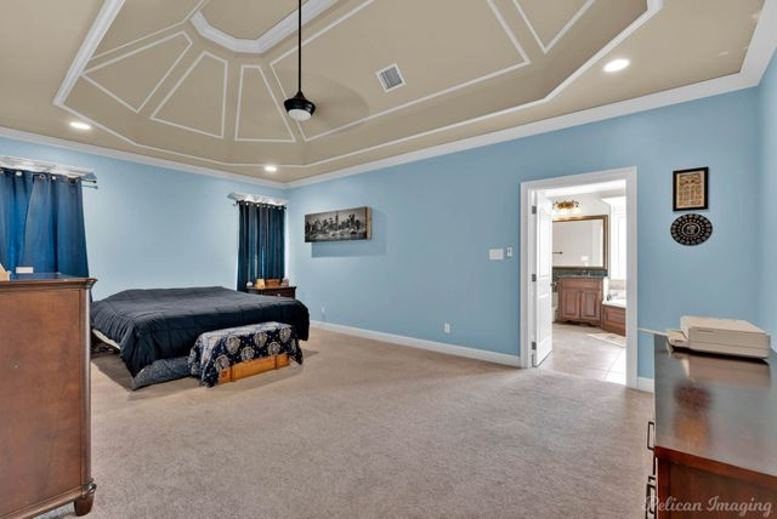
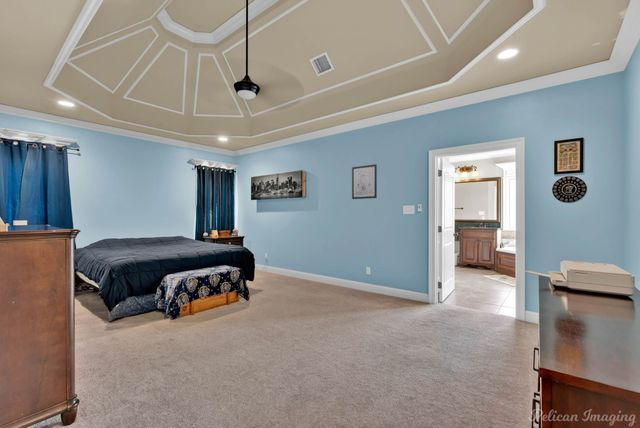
+ wall art [351,163,378,200]
